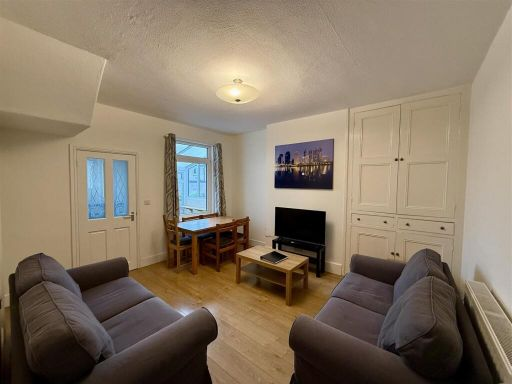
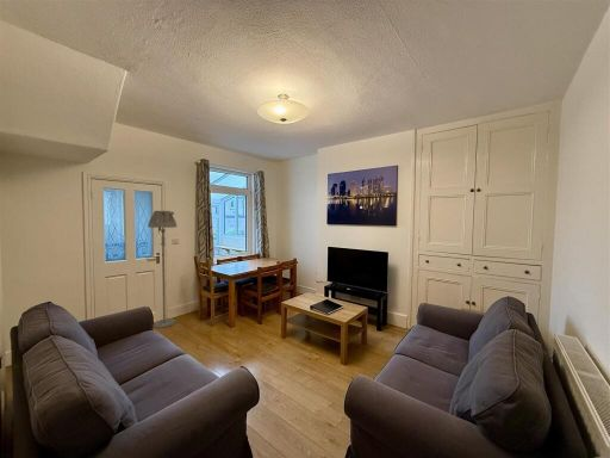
+ floor lamp [147,210,178,329]
